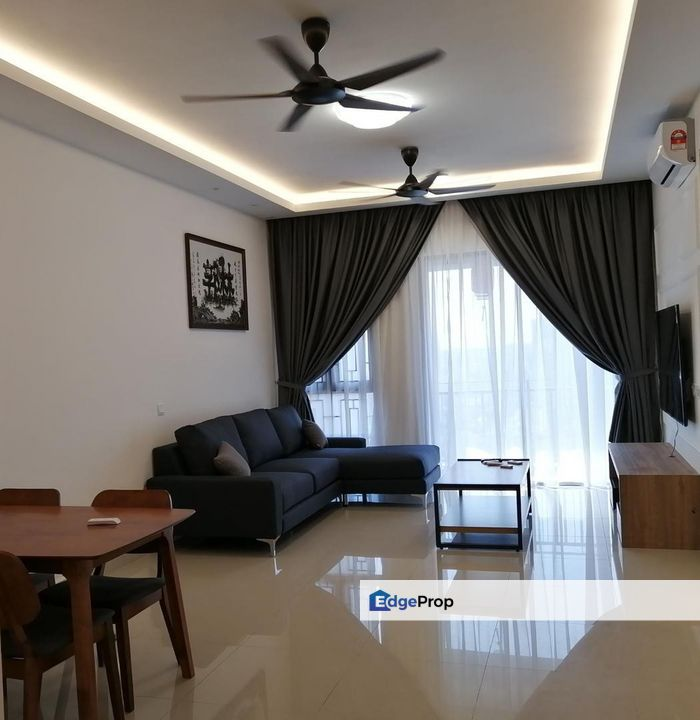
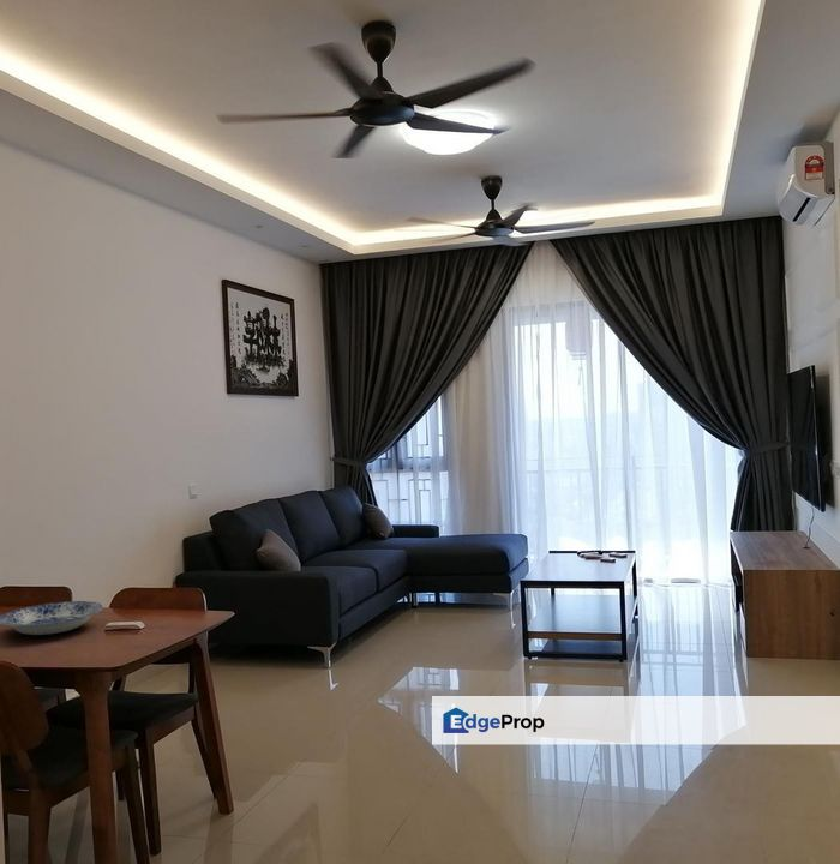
+ plate [0,600,103,636]
